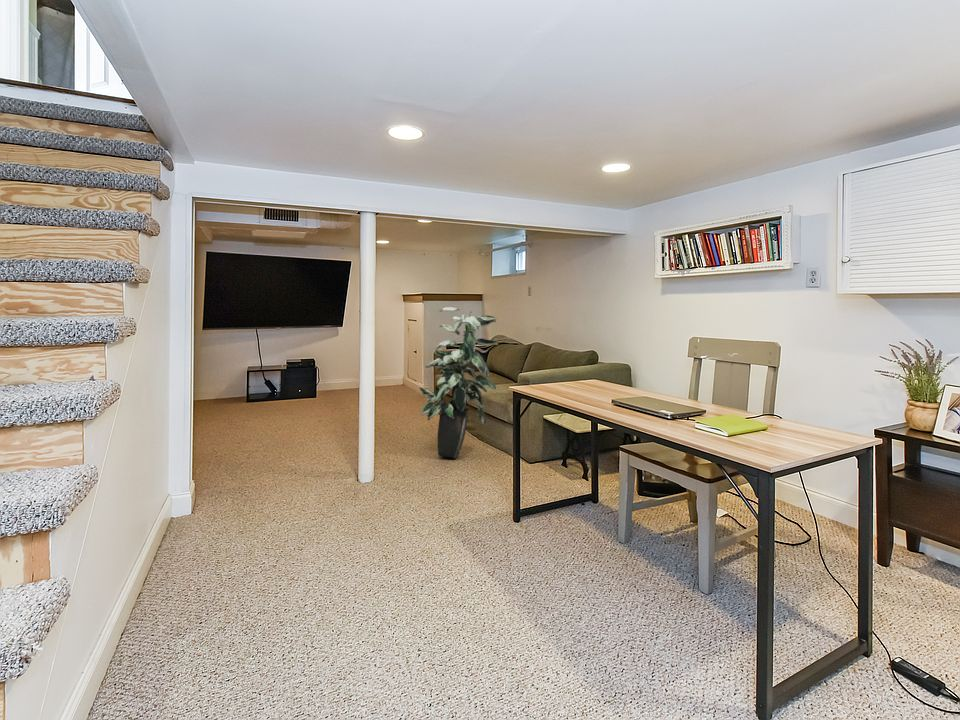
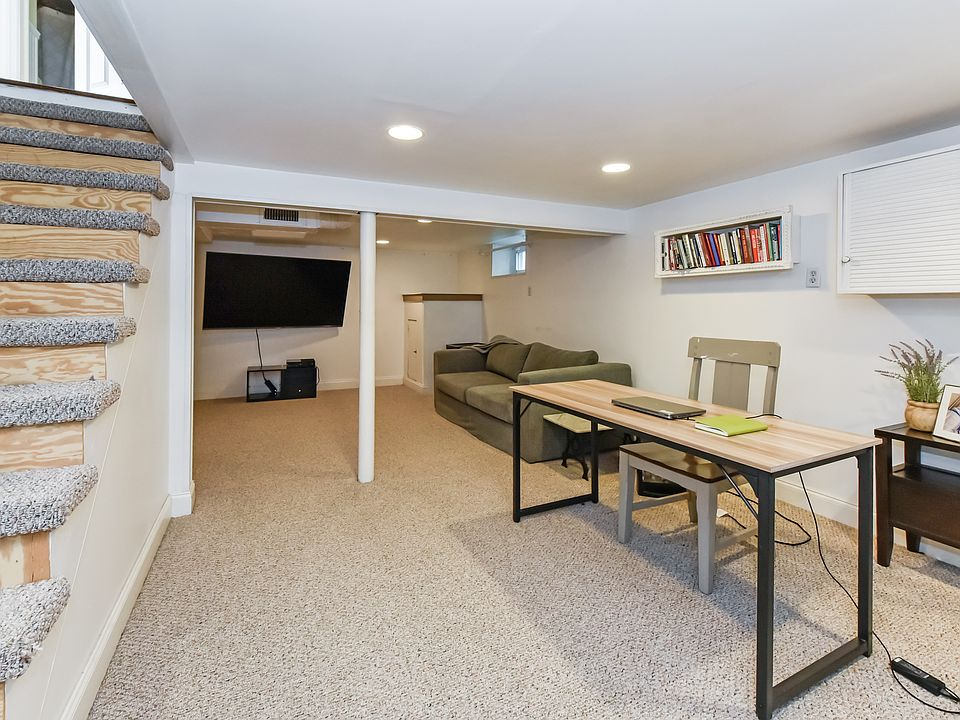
- indoor plant [418,306,499,459]
